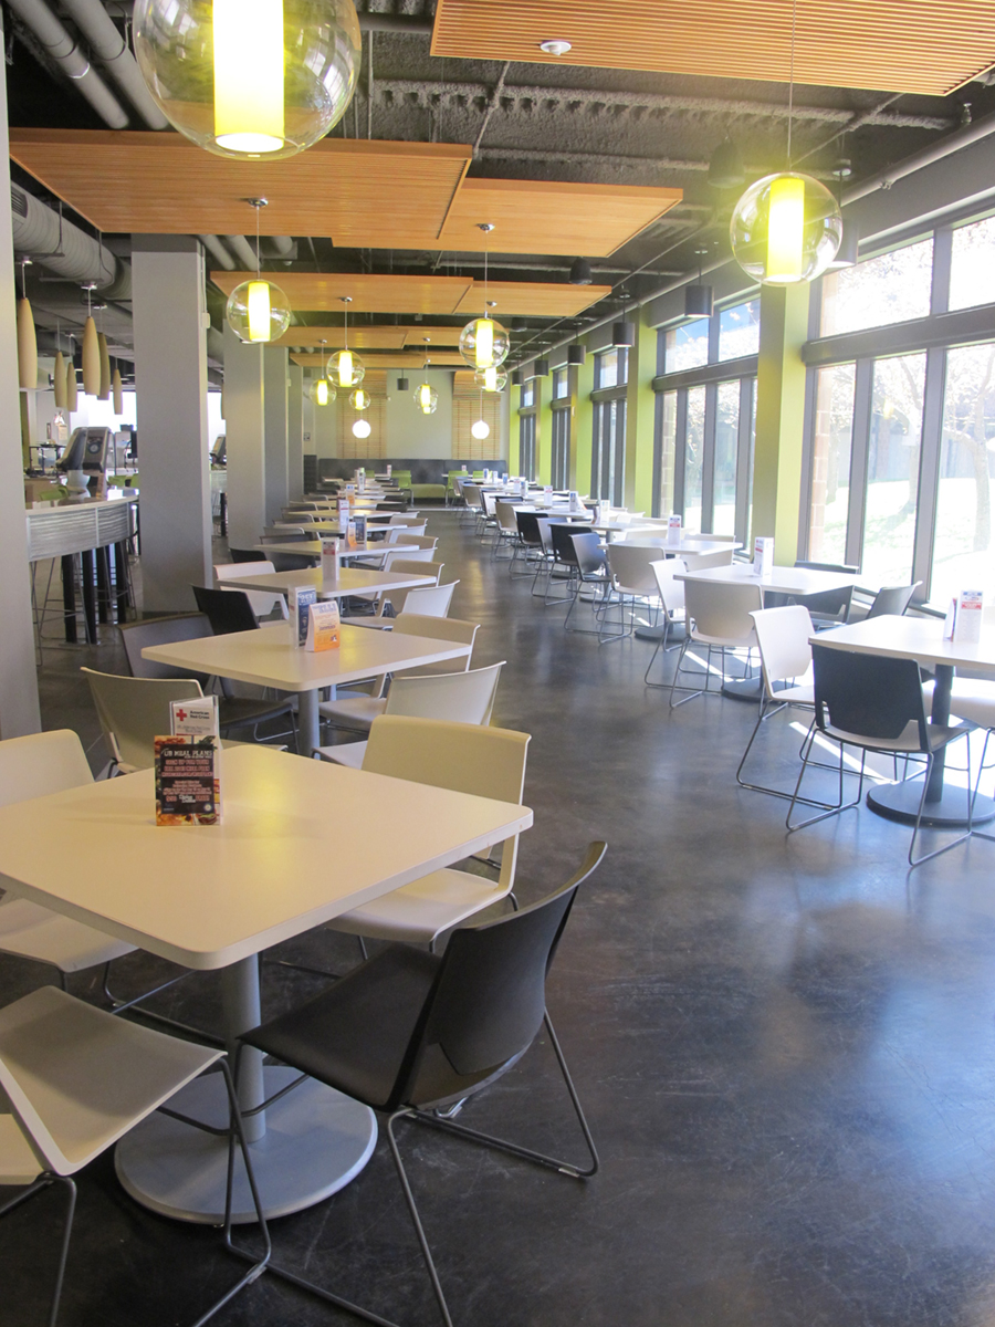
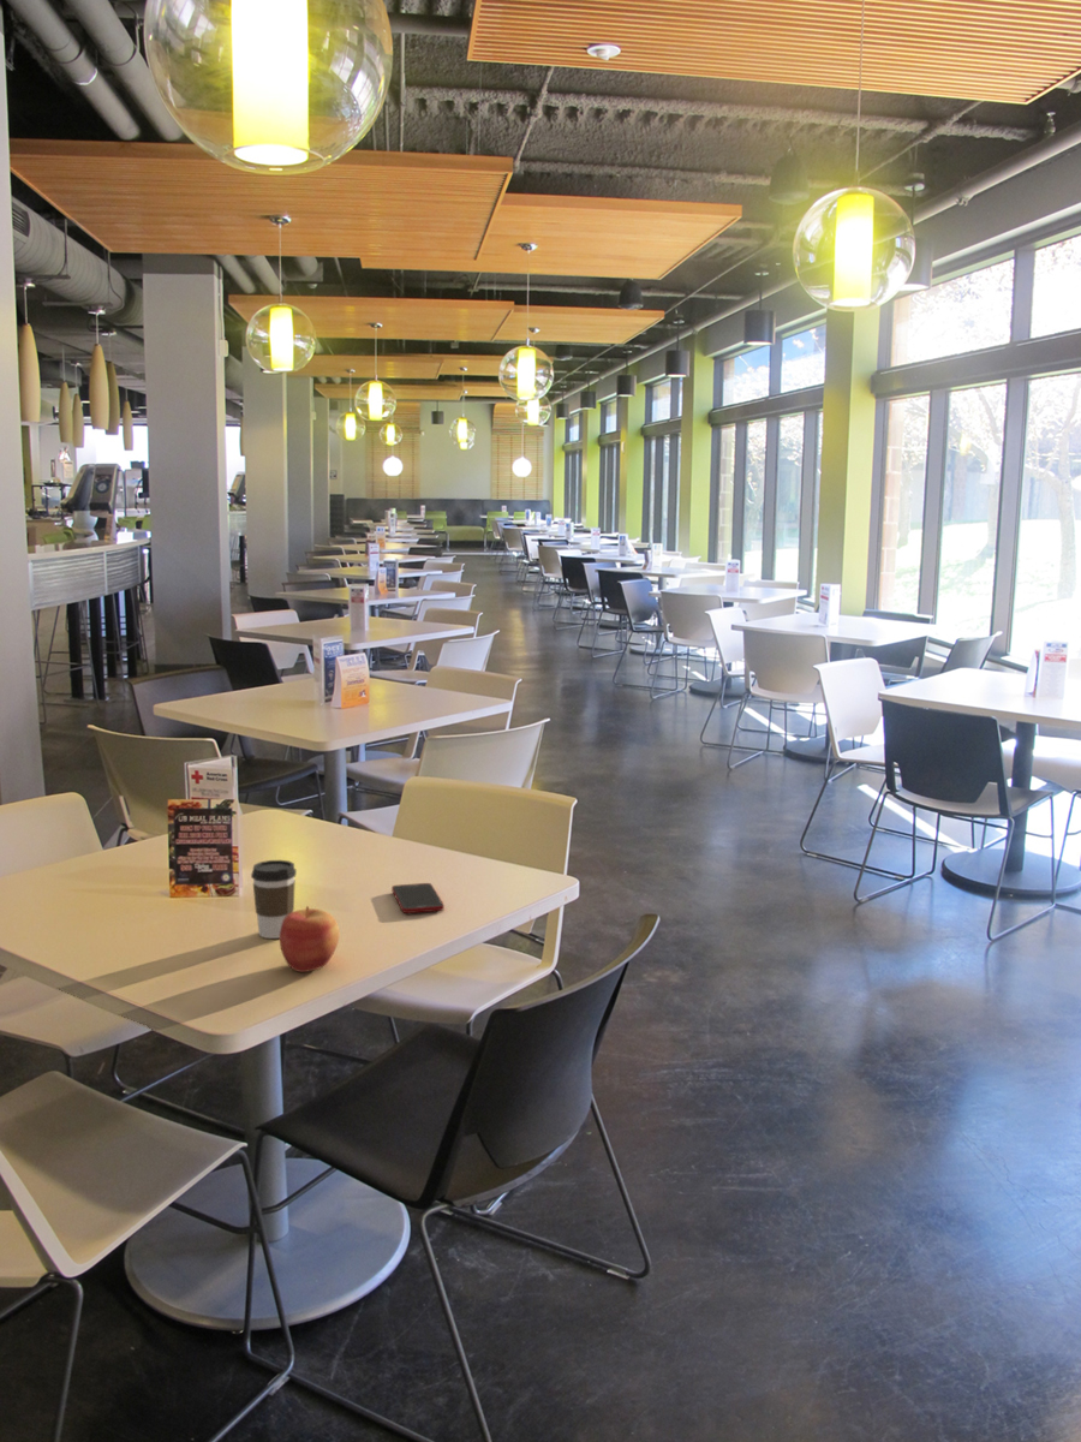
+ cell phone [390,882,446,914]
+ apple [279,905,340,973]
+ coffee cup [250,859,298,940]
